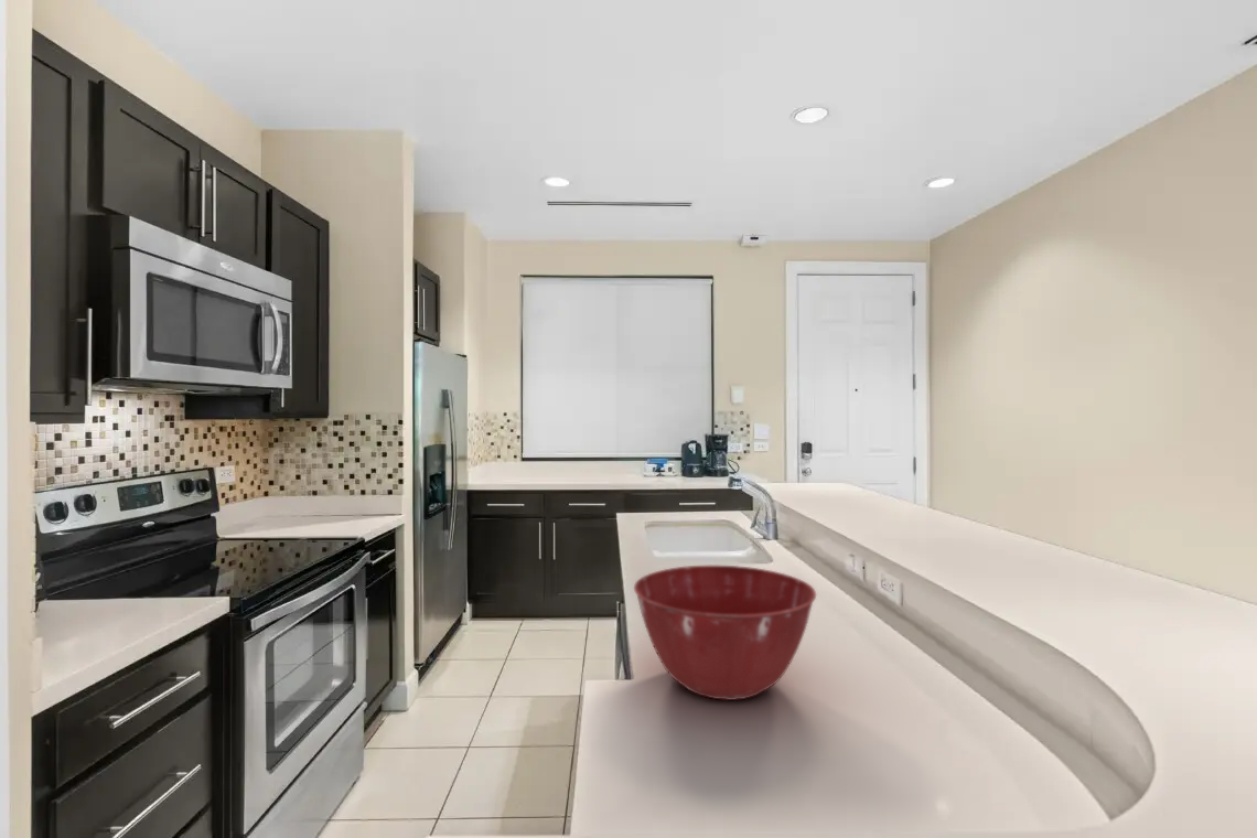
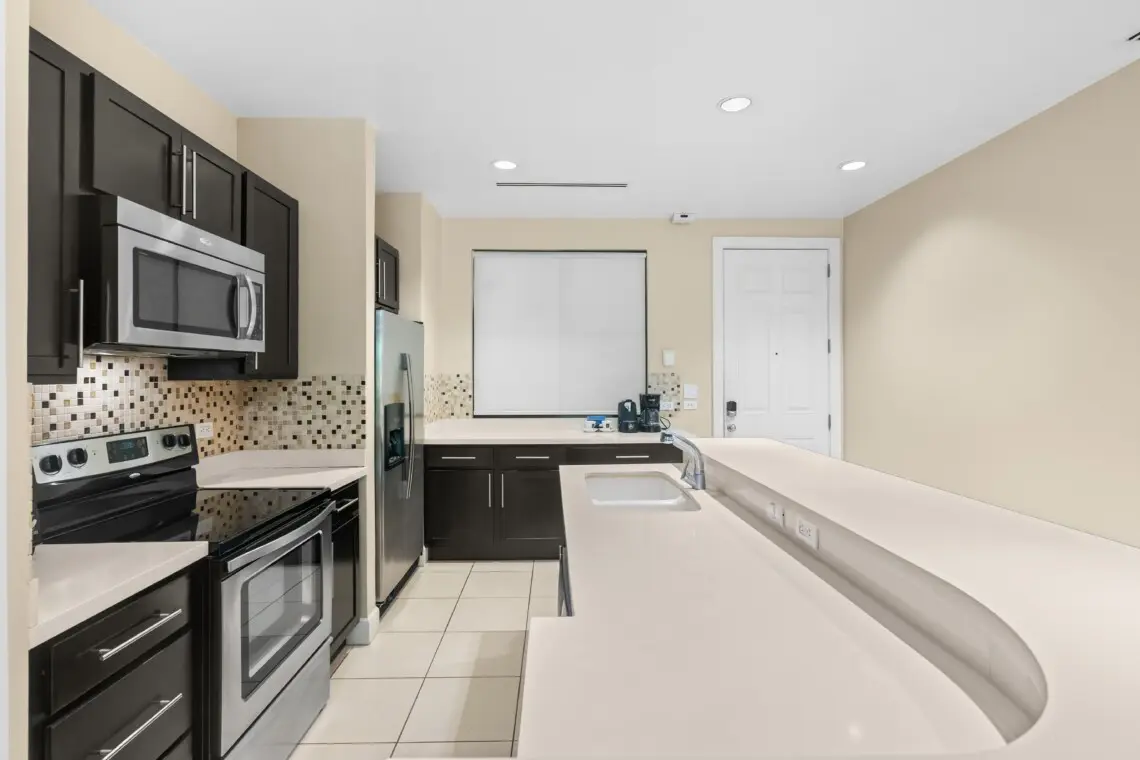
- mixing bowl [633,565,817,701]
